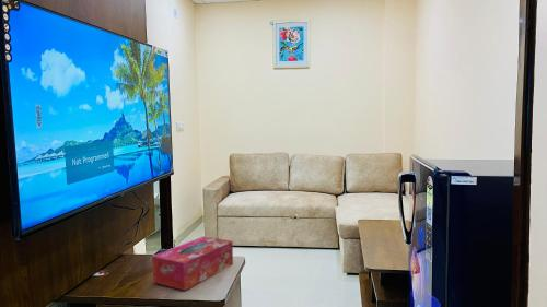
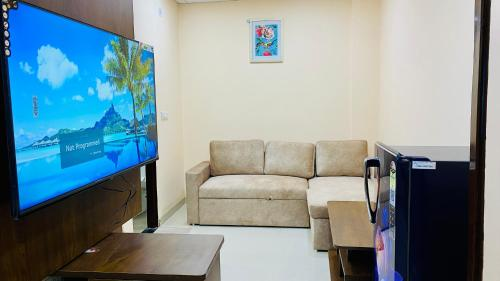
- tissue box [151,235,234,292]
